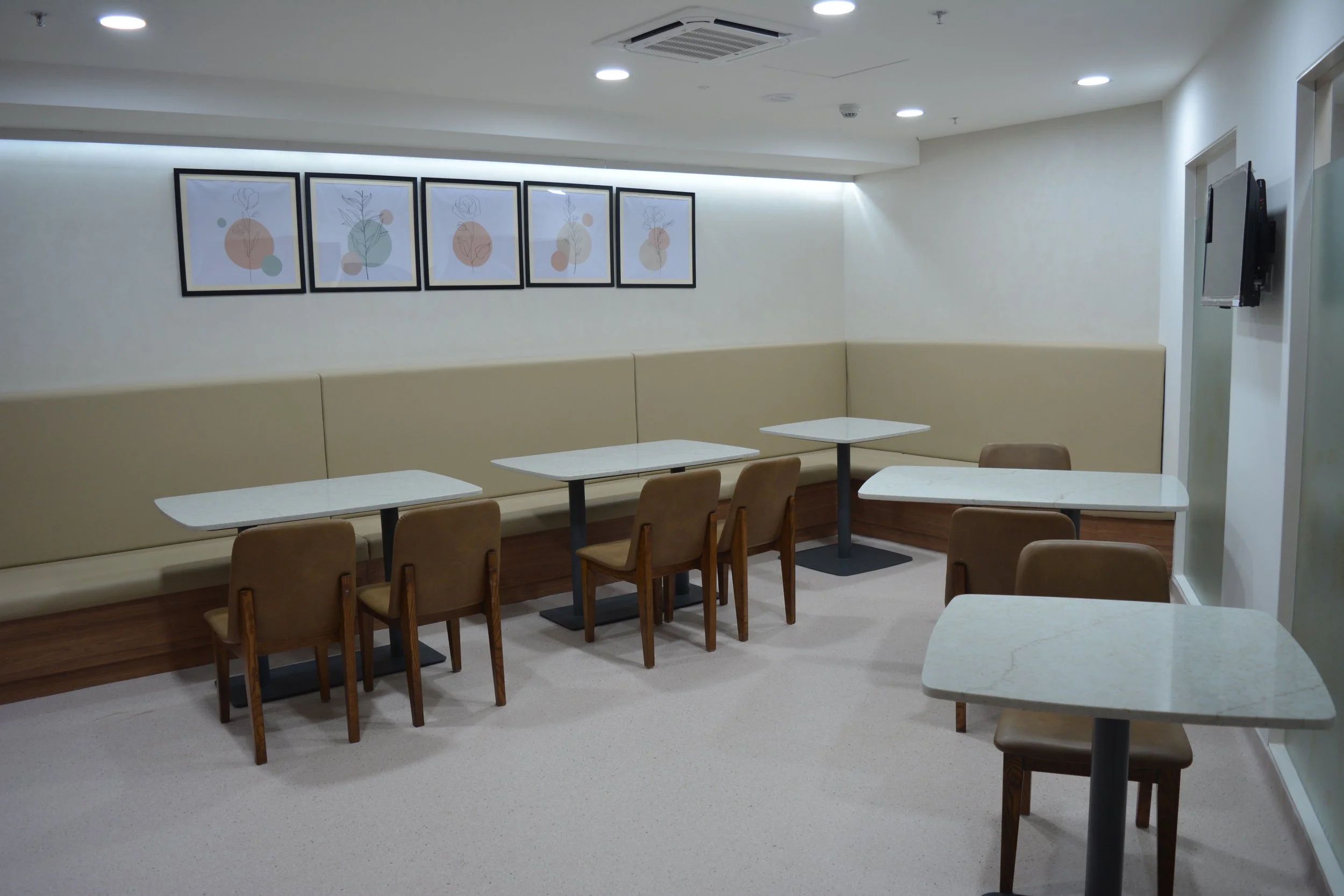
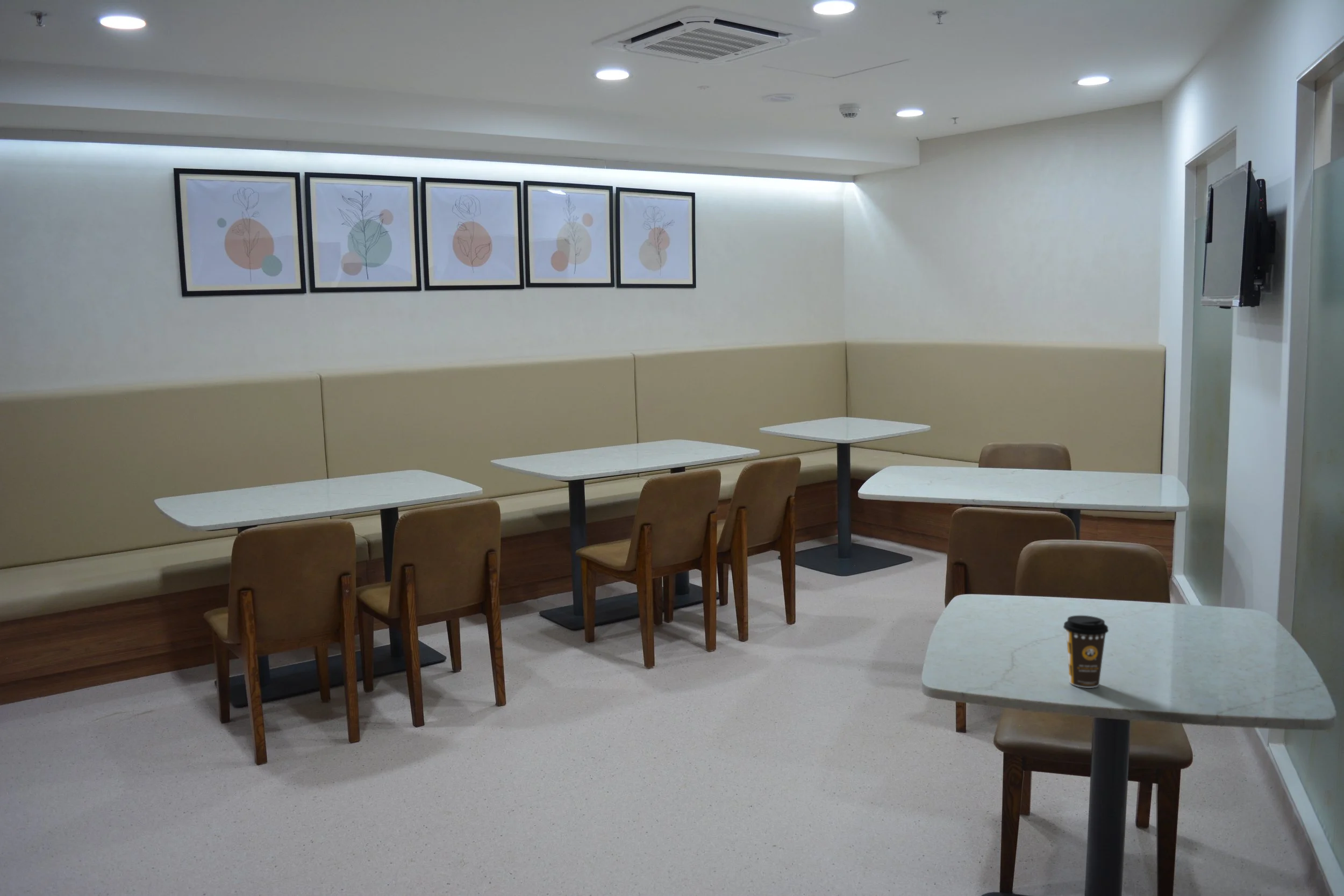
+ coffee cup [1063,615,1109,689]
